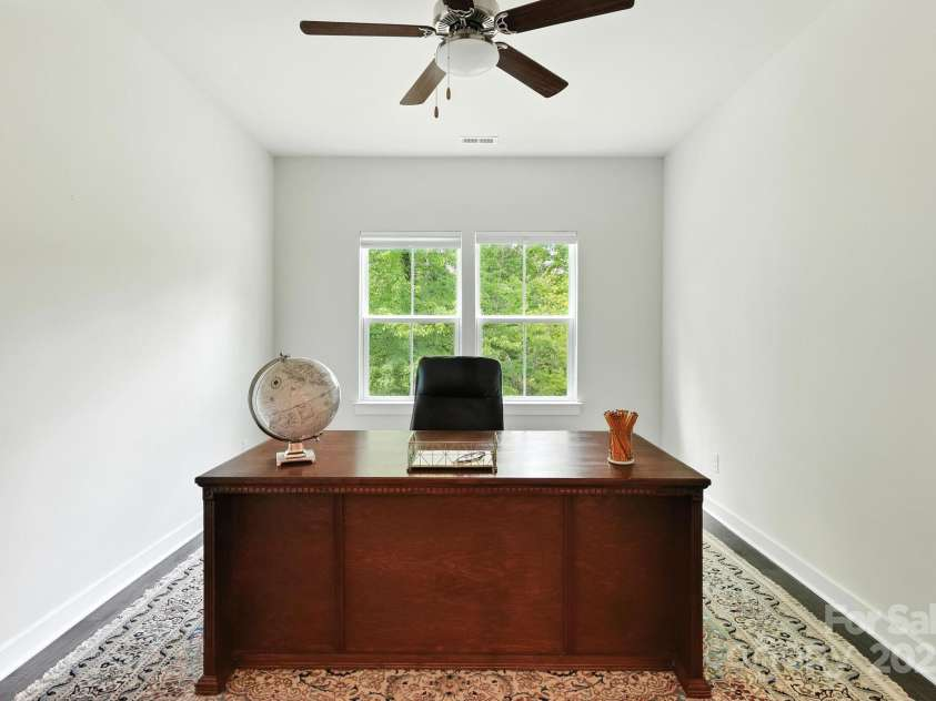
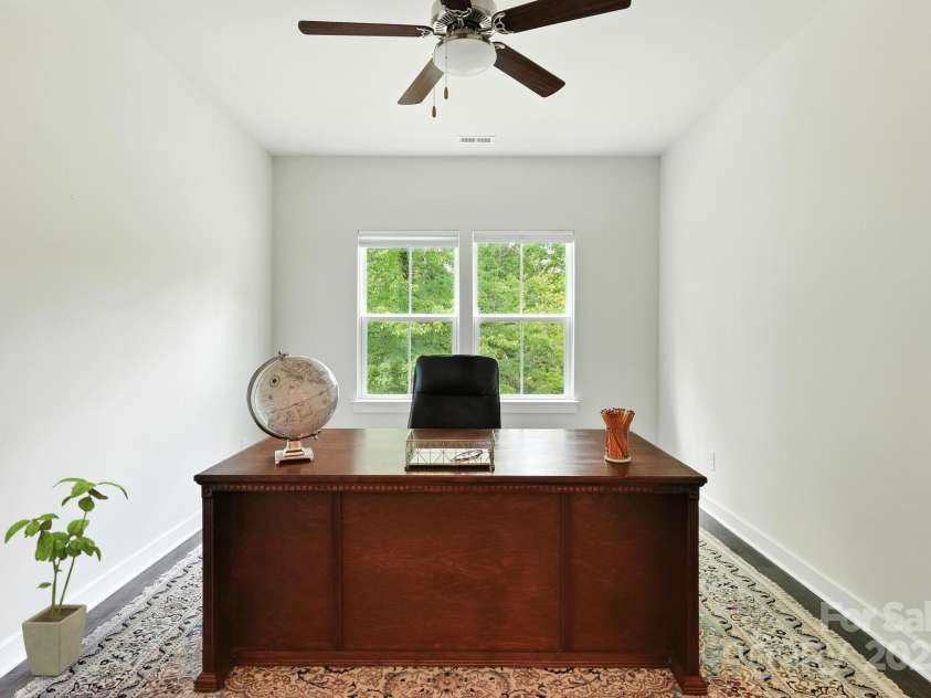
+ house plant [3,477,129,677]
